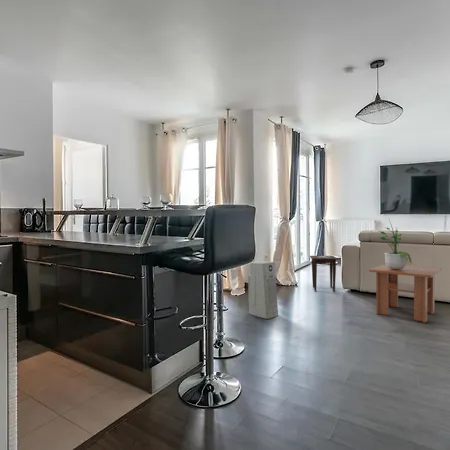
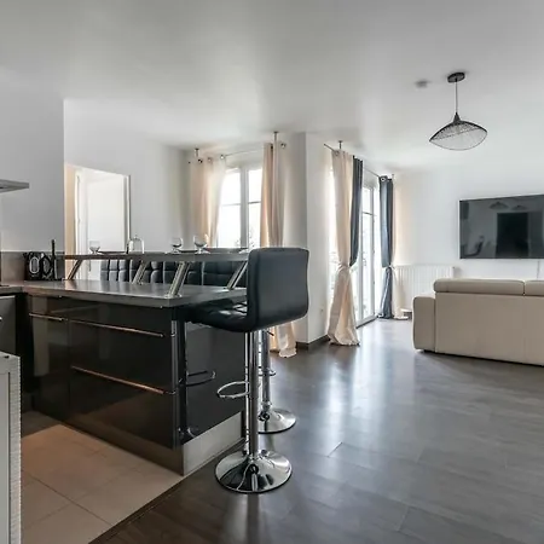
- coffee table [368,263,443,324]
- potted plant [377,219,413,270]
- side table [309,255,339,293]
- air purifier [247,260,279,320]
